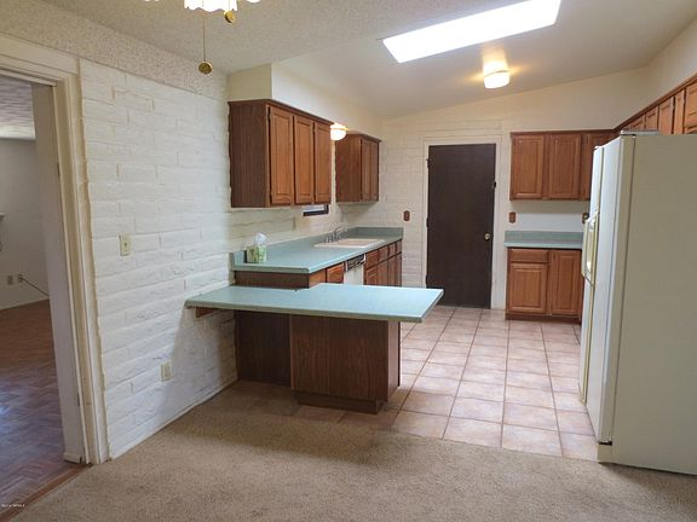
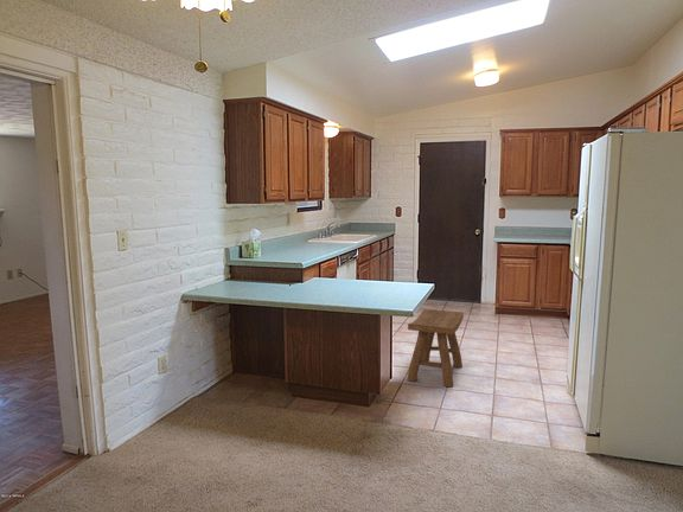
+ stool [406,308,465,388]
